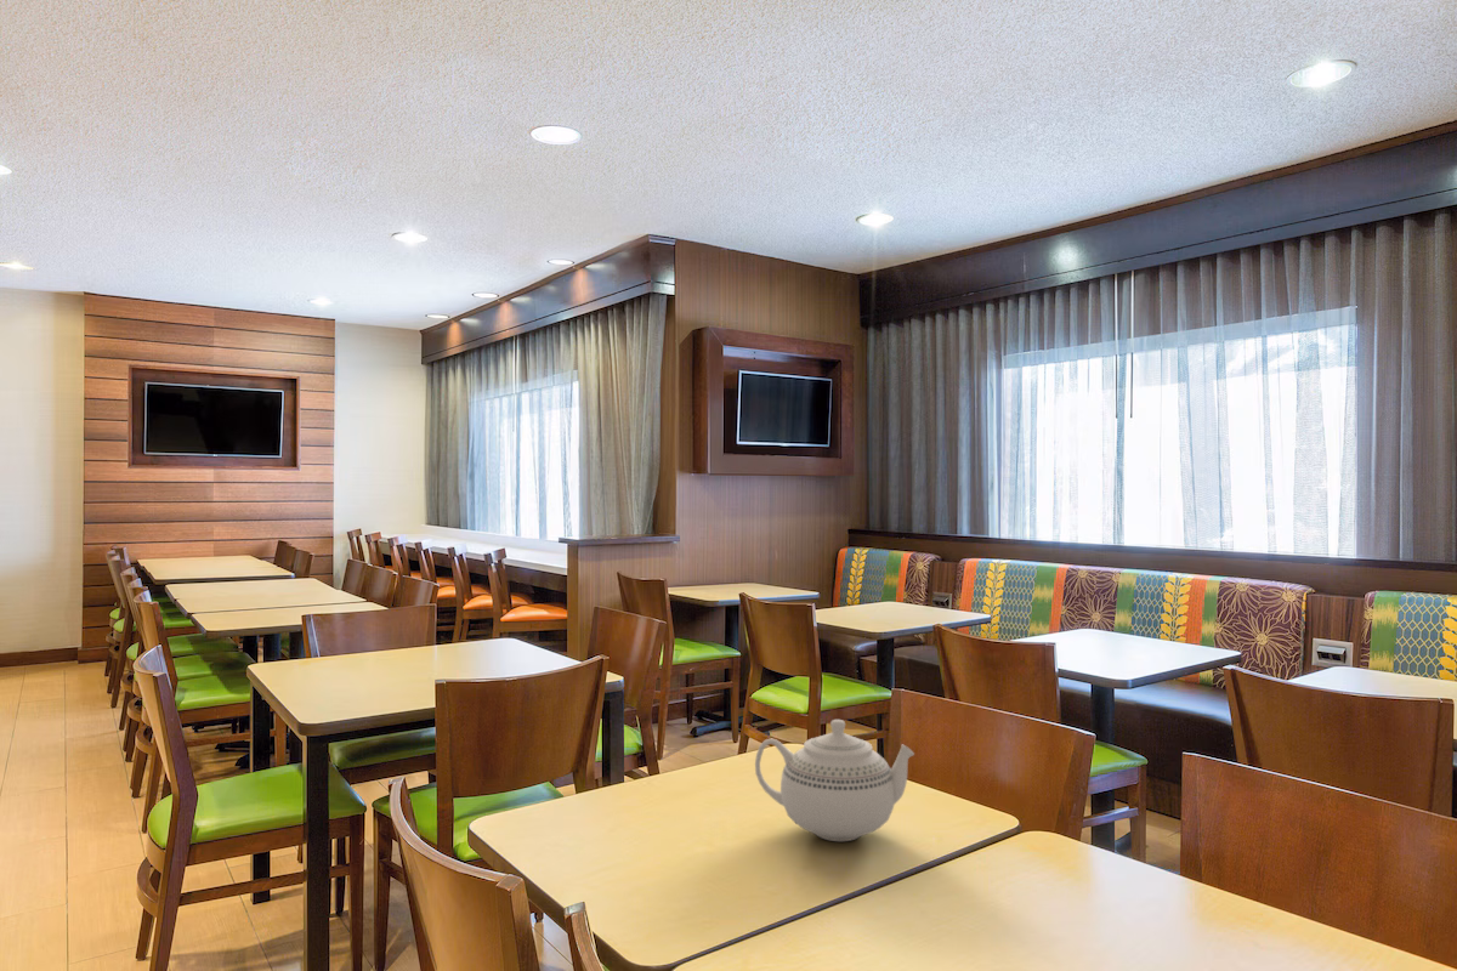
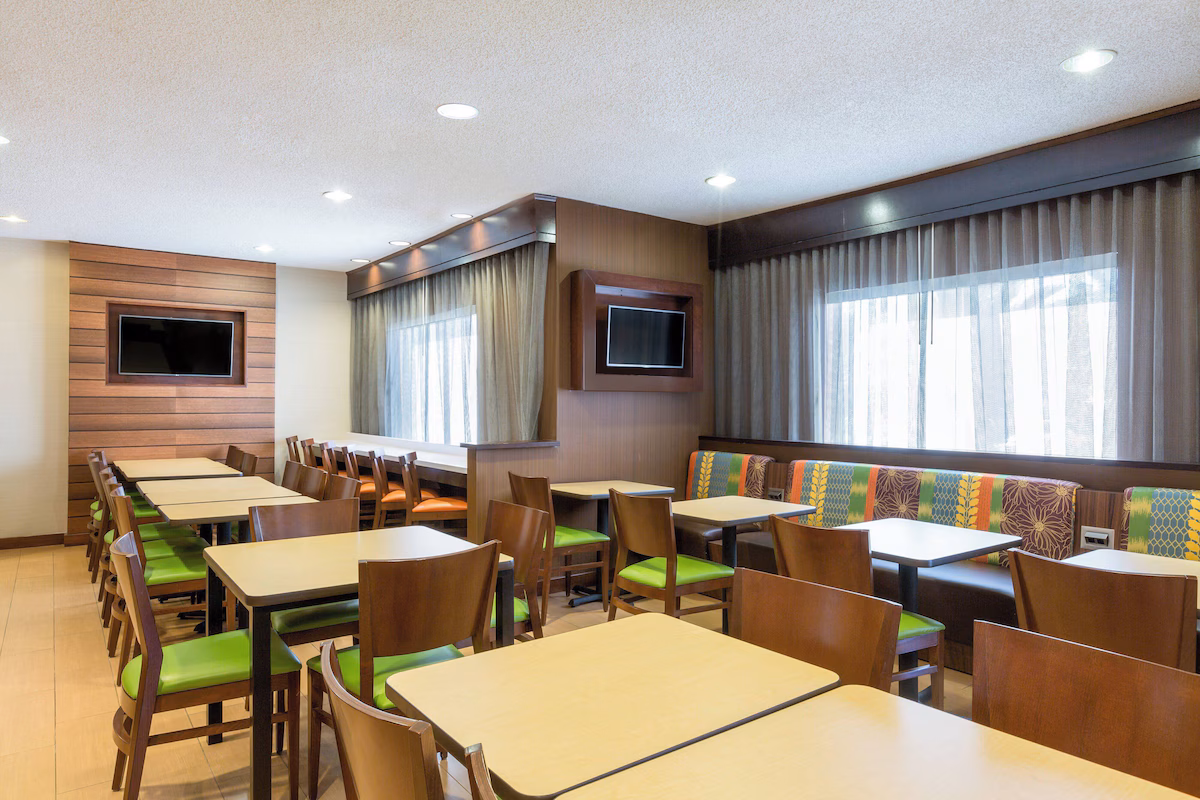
- teapot [754,719,915,842]
